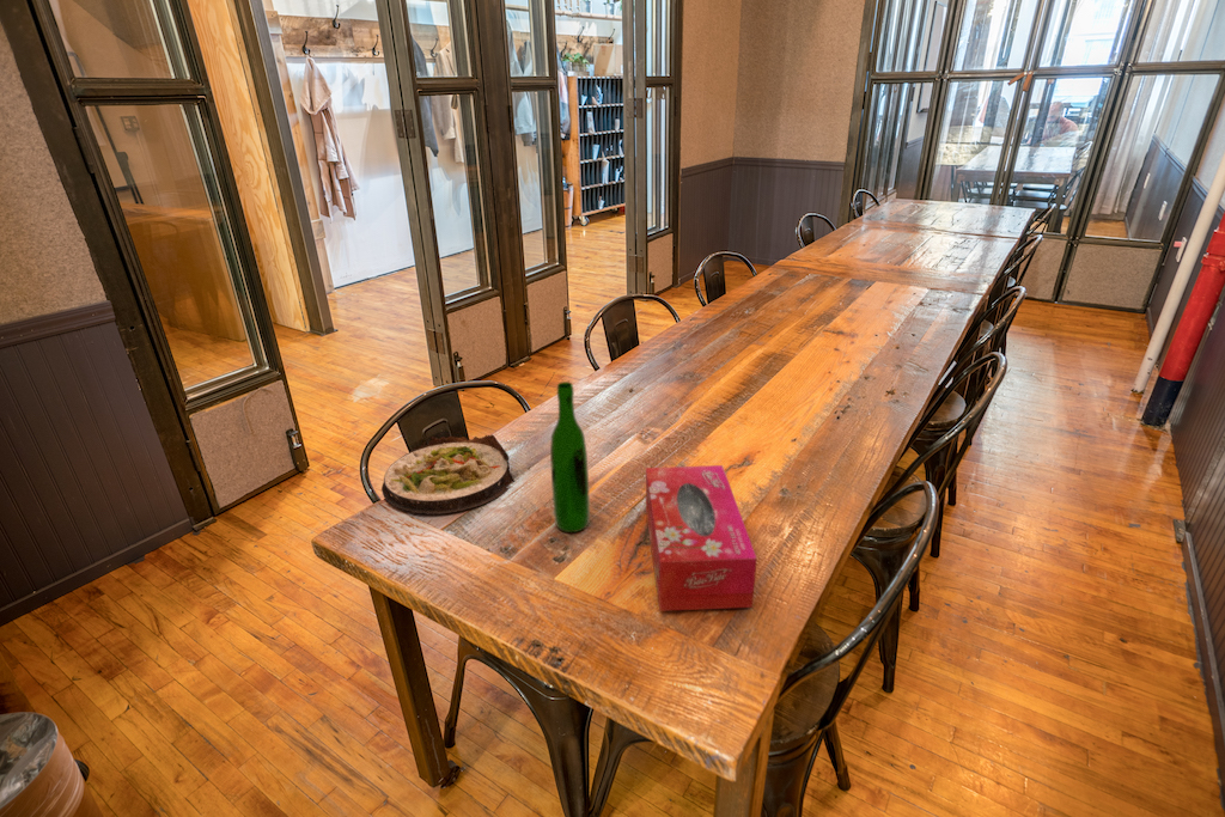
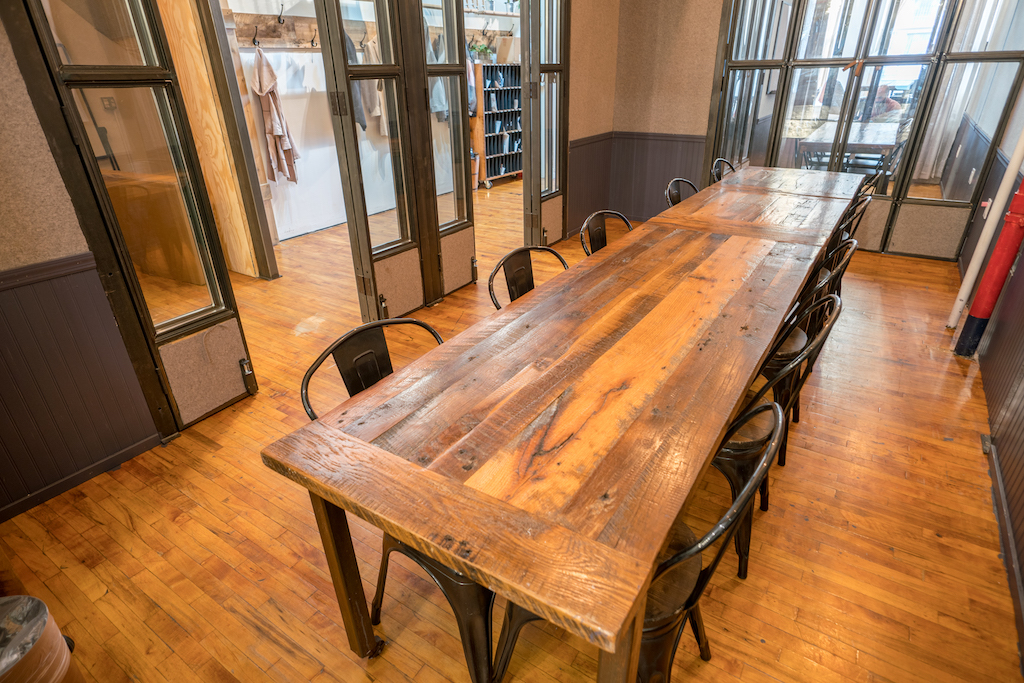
- wine bottle [549,380,591,534]
- tissue box [645,464,758,612]
- salad plate [380,434,516,516]
